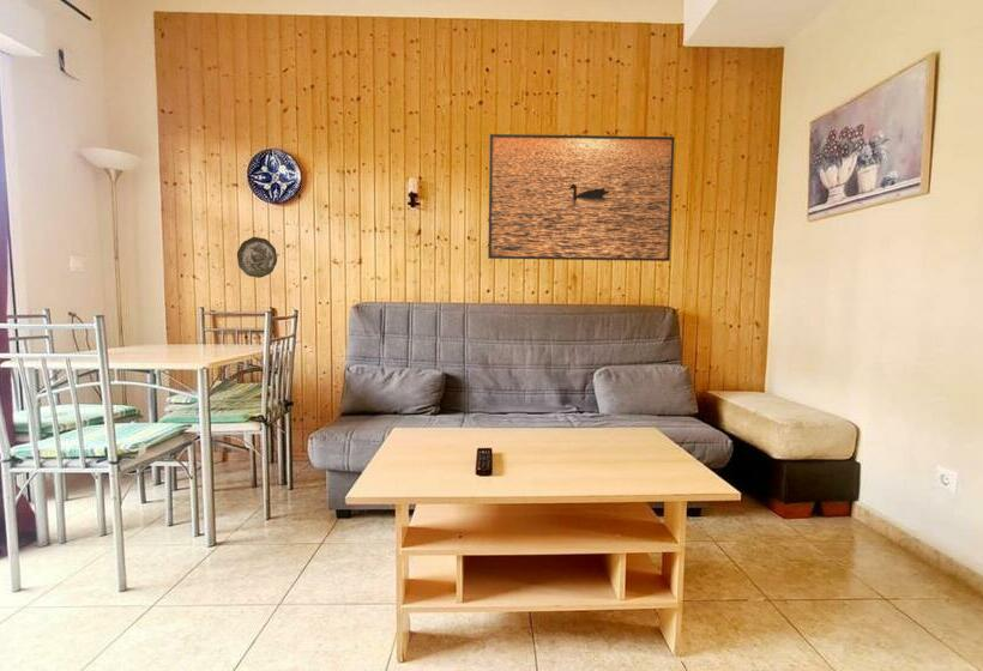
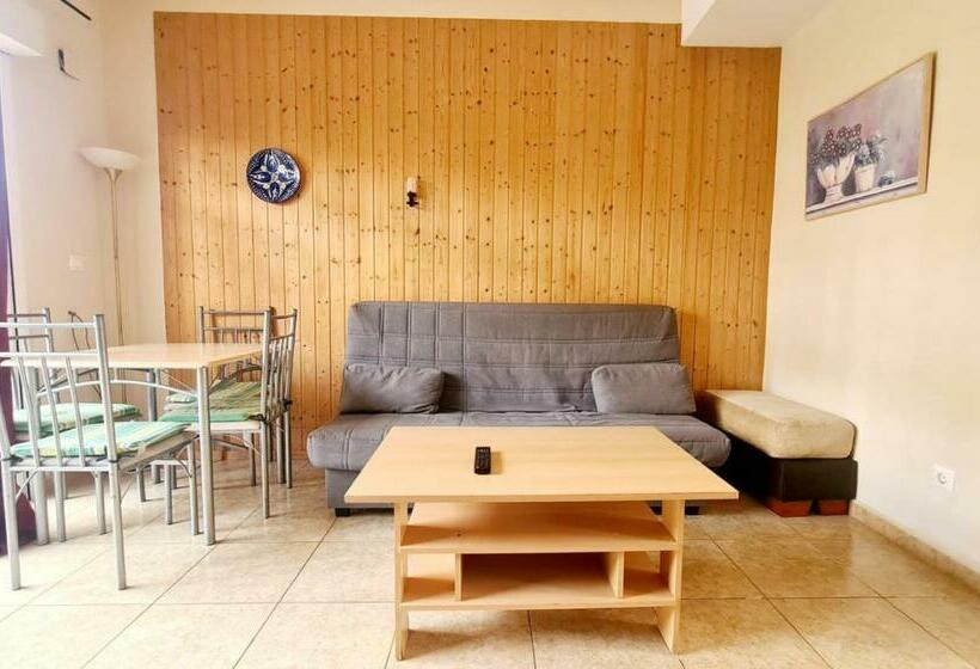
- decorative plate [236,236,278,279]
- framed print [487,133,676,262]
